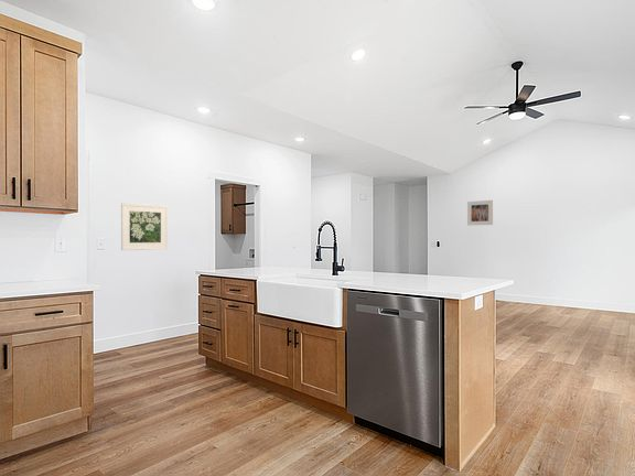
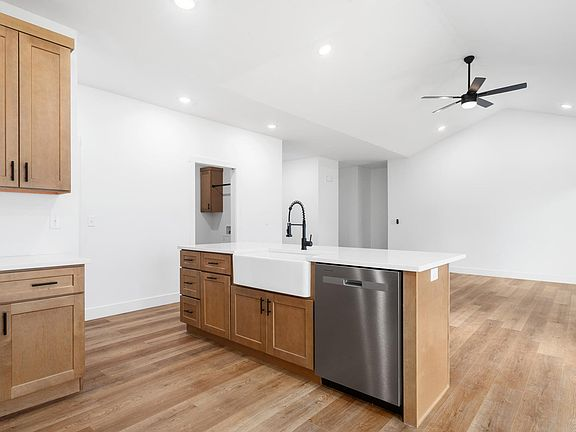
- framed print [466,199,494,227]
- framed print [120,202,169,251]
